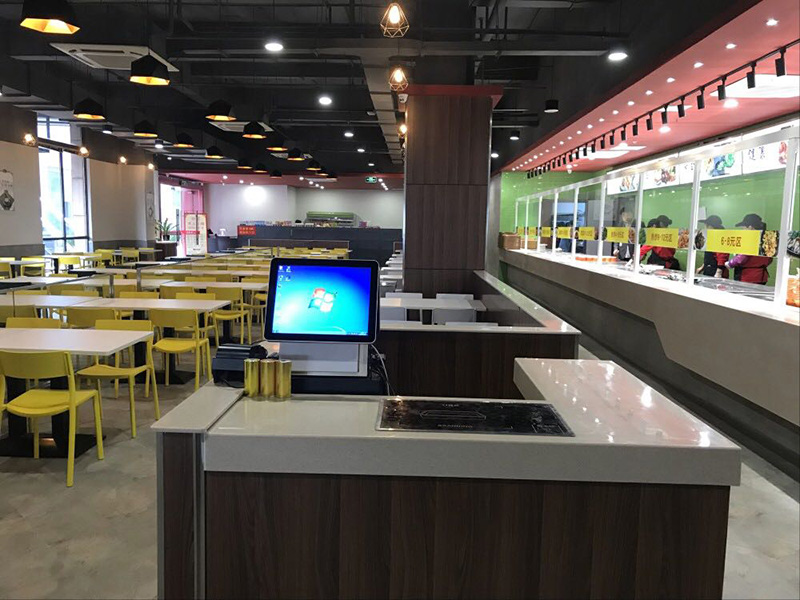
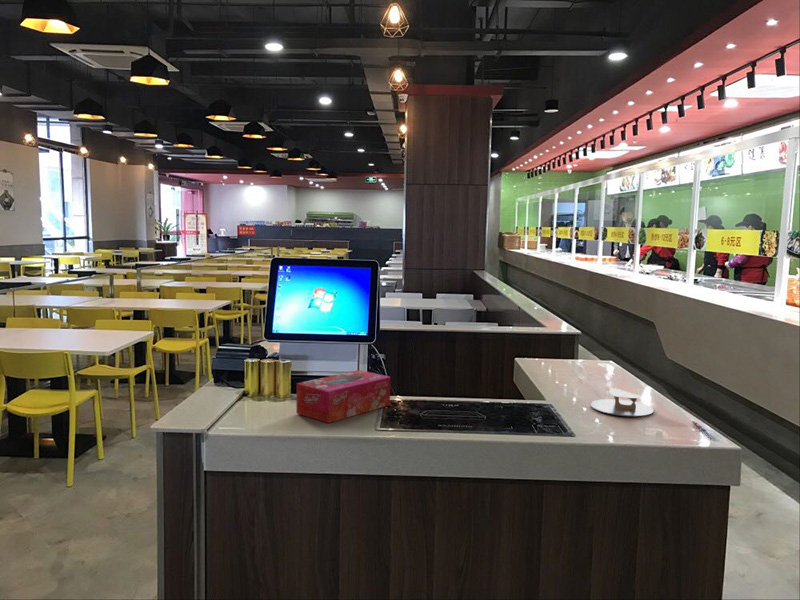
+ napkin holder [590,387,654,418]
+ tissue box [295,369,391,424]
+ pen [691,420,715,439]
